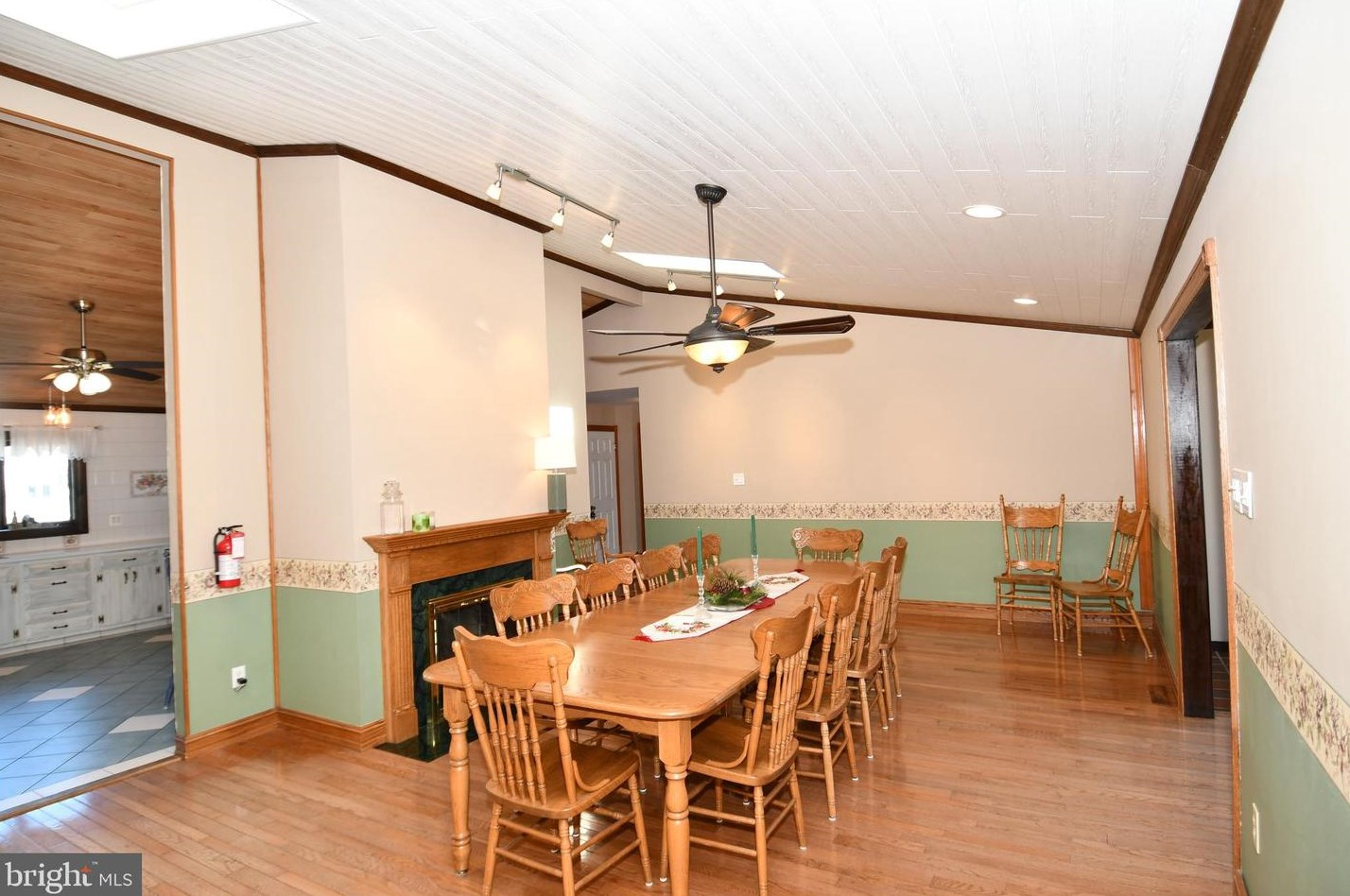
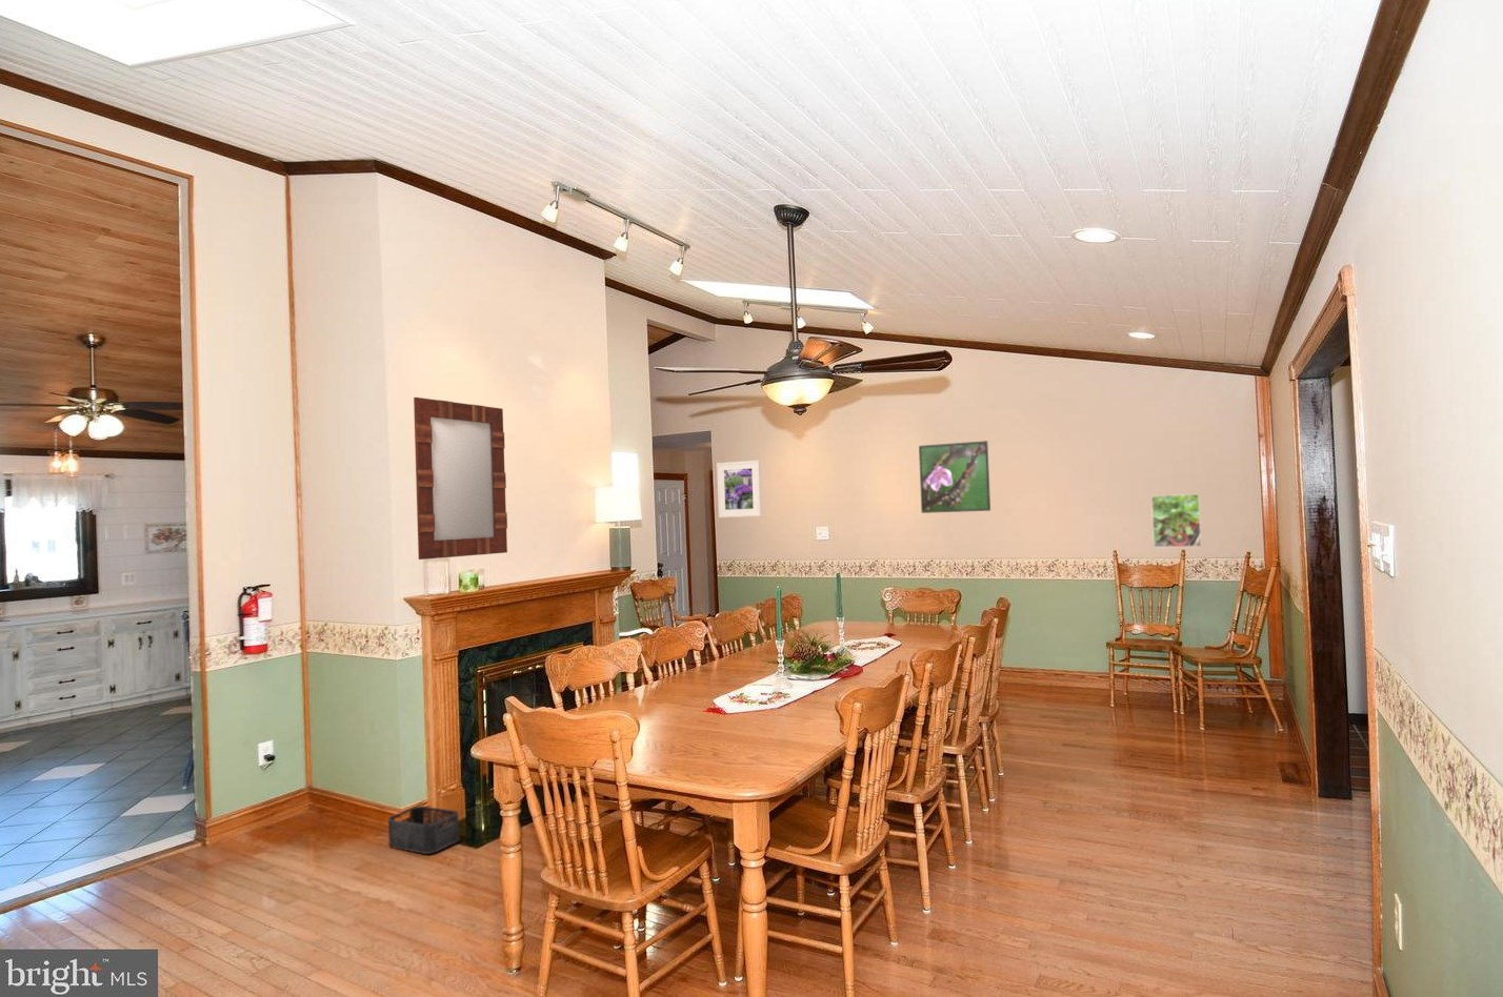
+ home mirror [413,396,509,561]
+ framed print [917,440,992,514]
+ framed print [716,460,762,519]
+ storage bin [387,804,461,855]
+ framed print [1150,493,1204,547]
